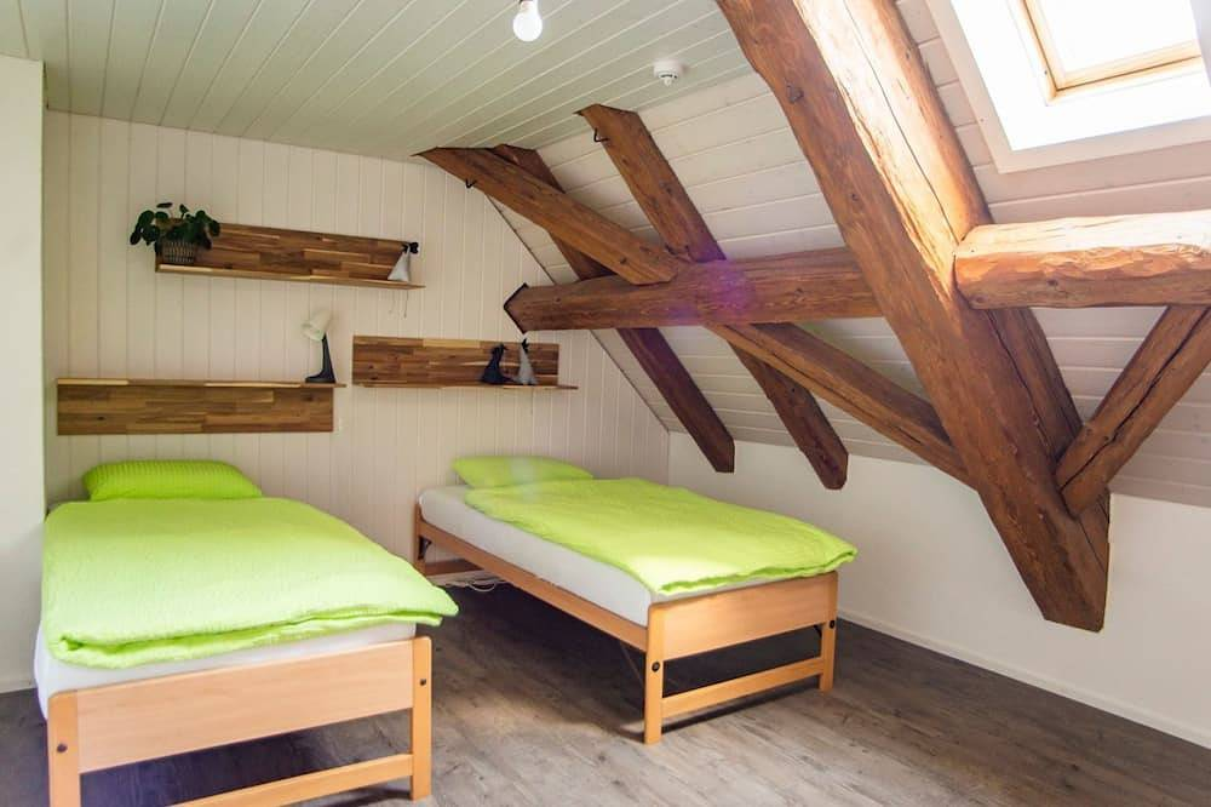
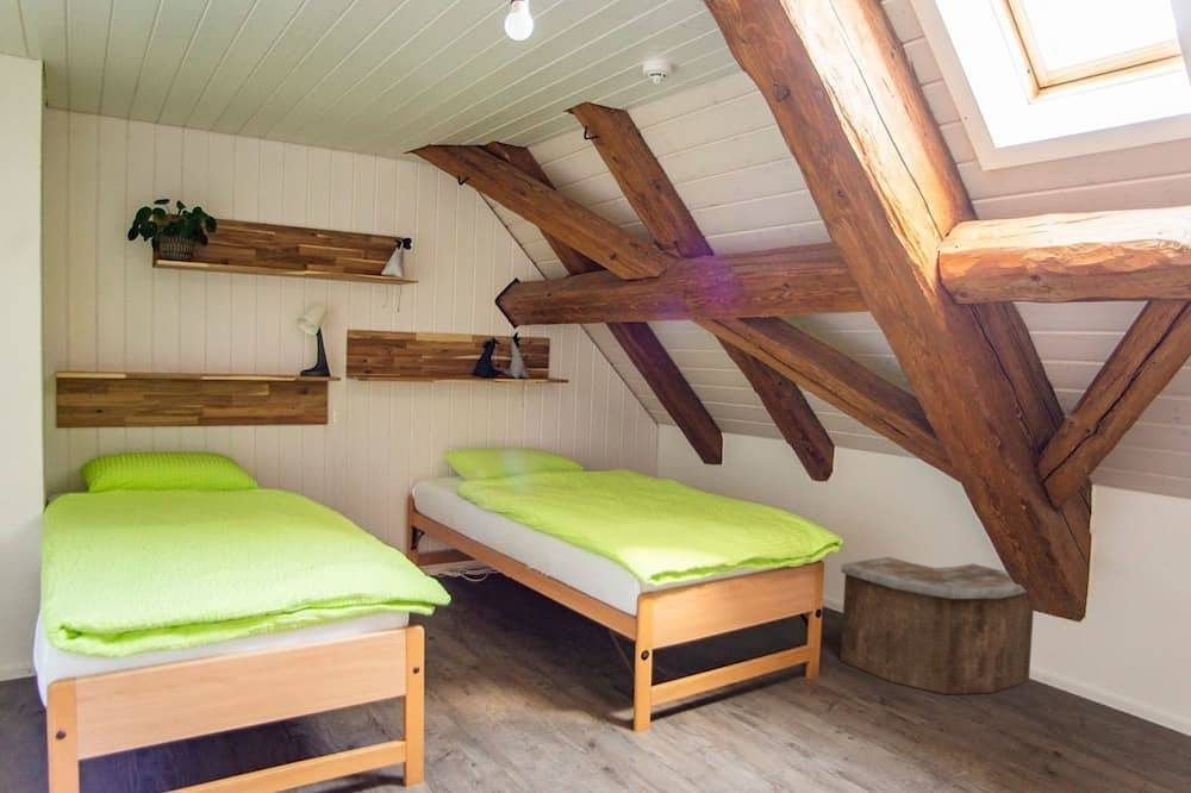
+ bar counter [840,556,1035,695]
